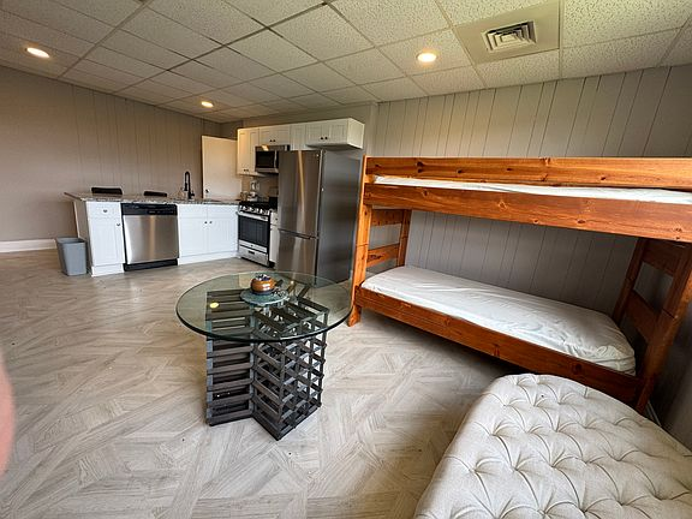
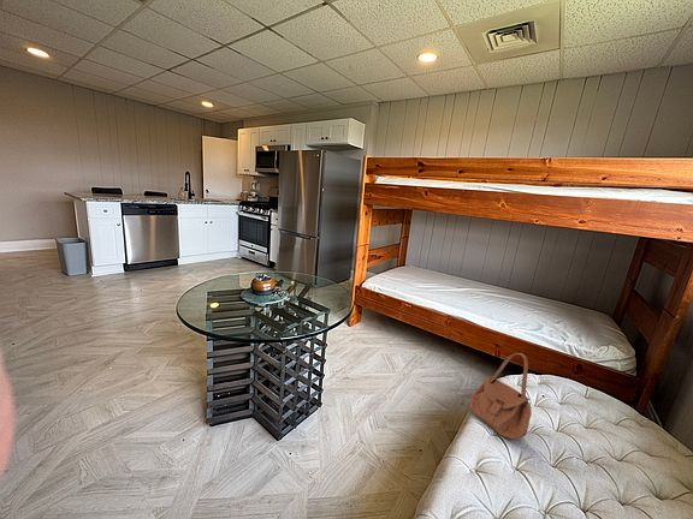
+ handbag [468,352,533,441]
